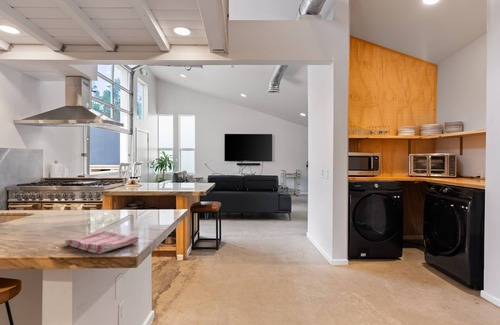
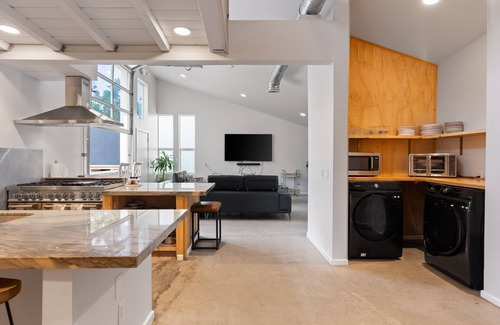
- dish towel [64,230,140,255]
